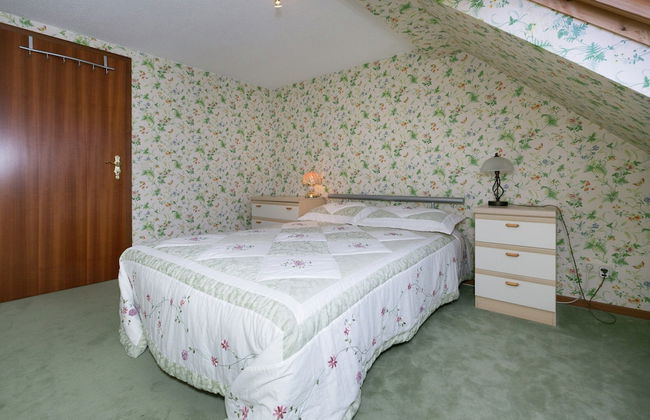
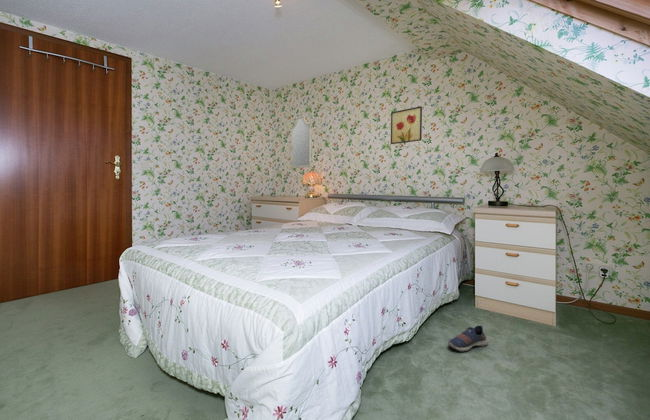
+ wall art [390,105,423,145]
+ shoe [447,325,489,352]
+ home mirror [290,115,312,170]
